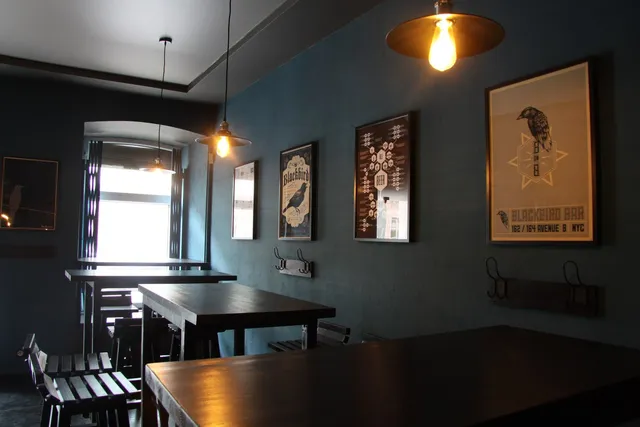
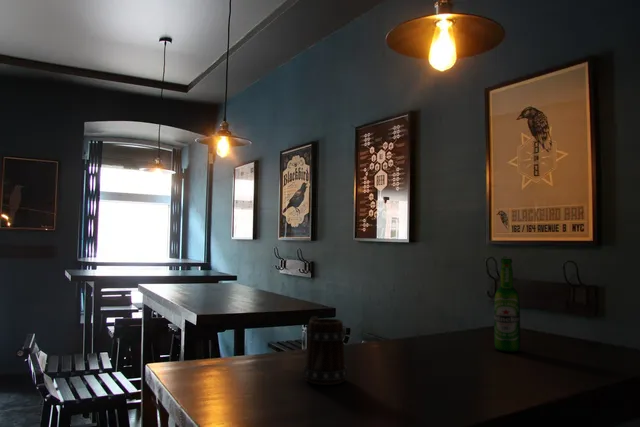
+ beer mug [303,315,348,386]
+ beer bottle [493,255,521,353]
